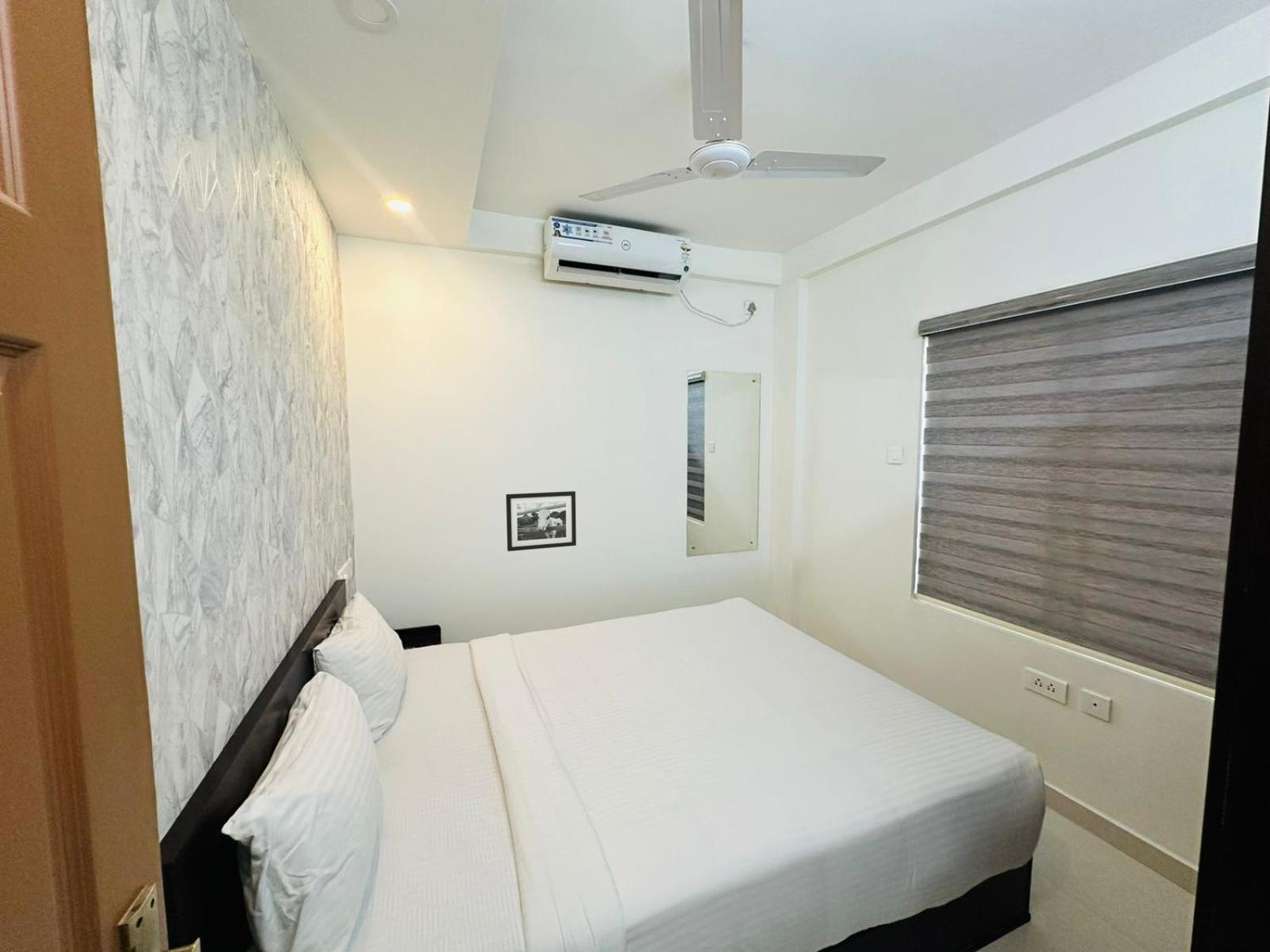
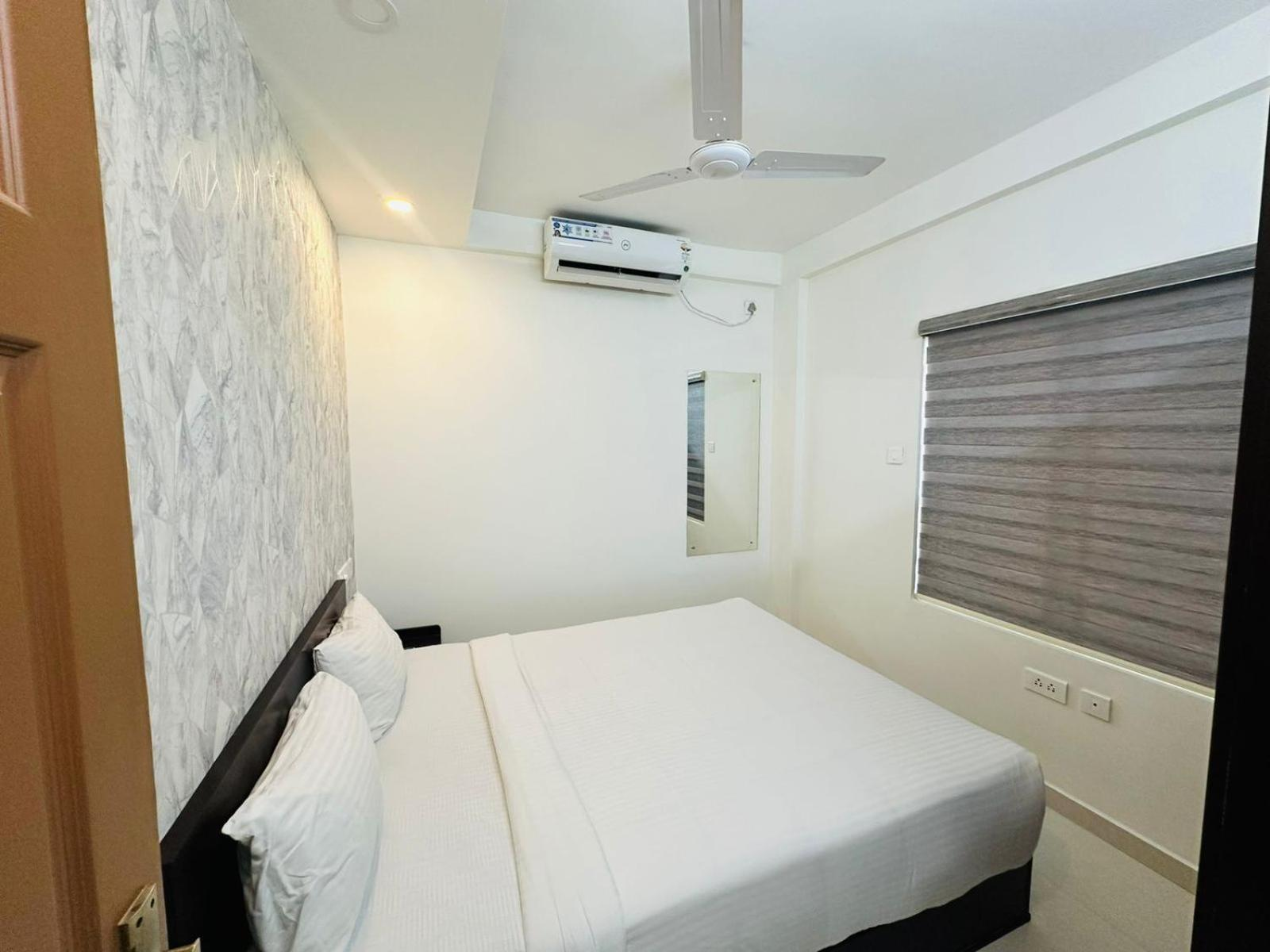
- picture frame [506,490,577,552]
